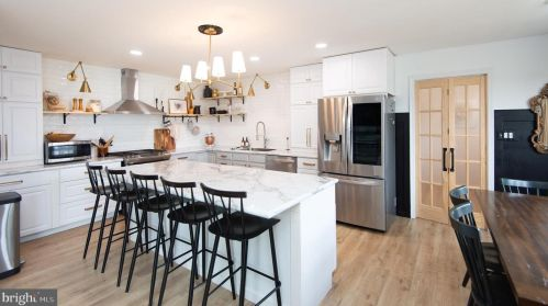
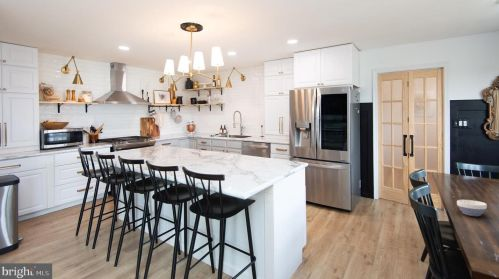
+ bowl [456,199,488,217]
